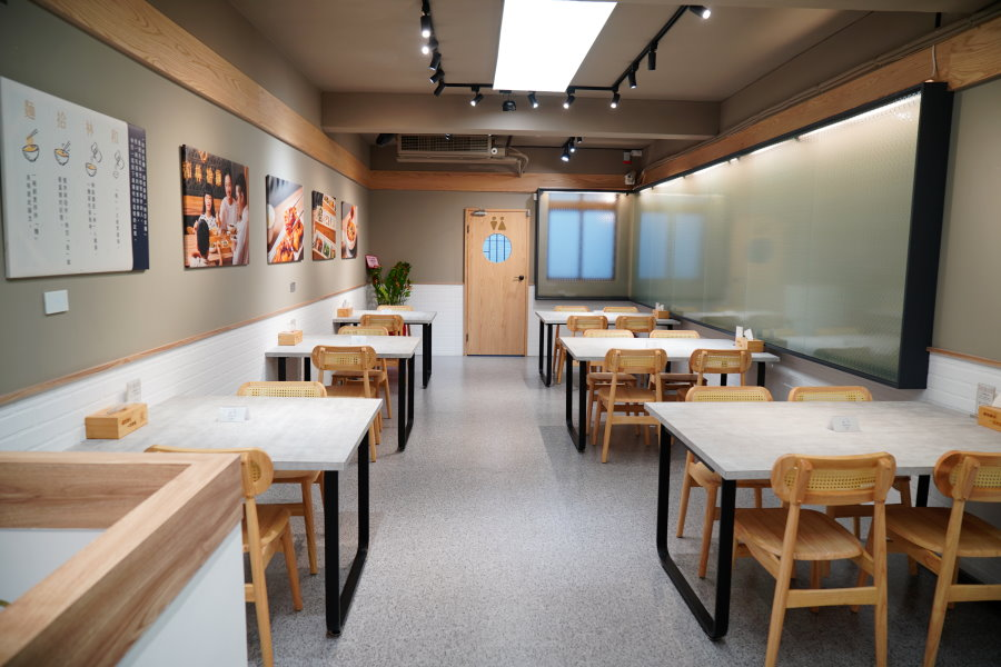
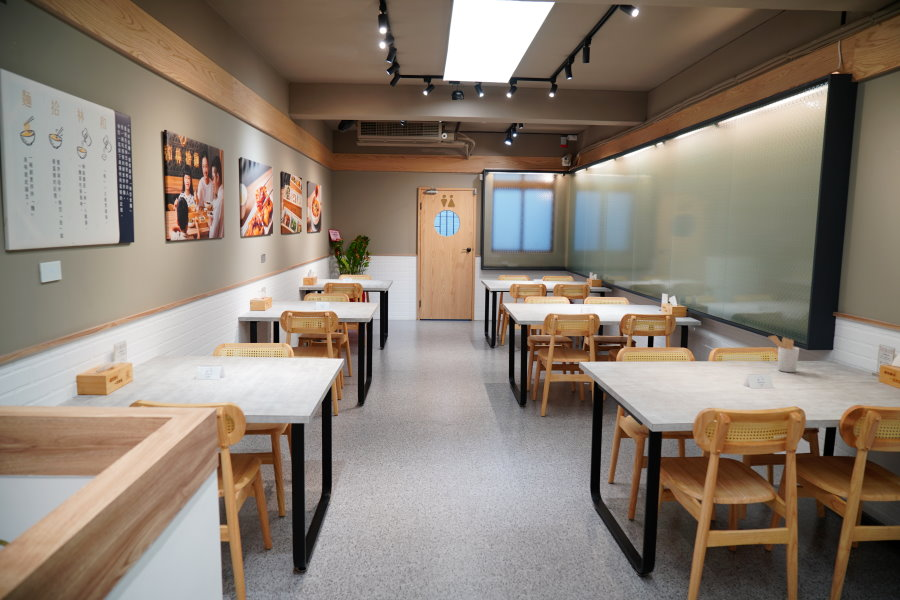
+ utensil holder [767,334,800,373]
